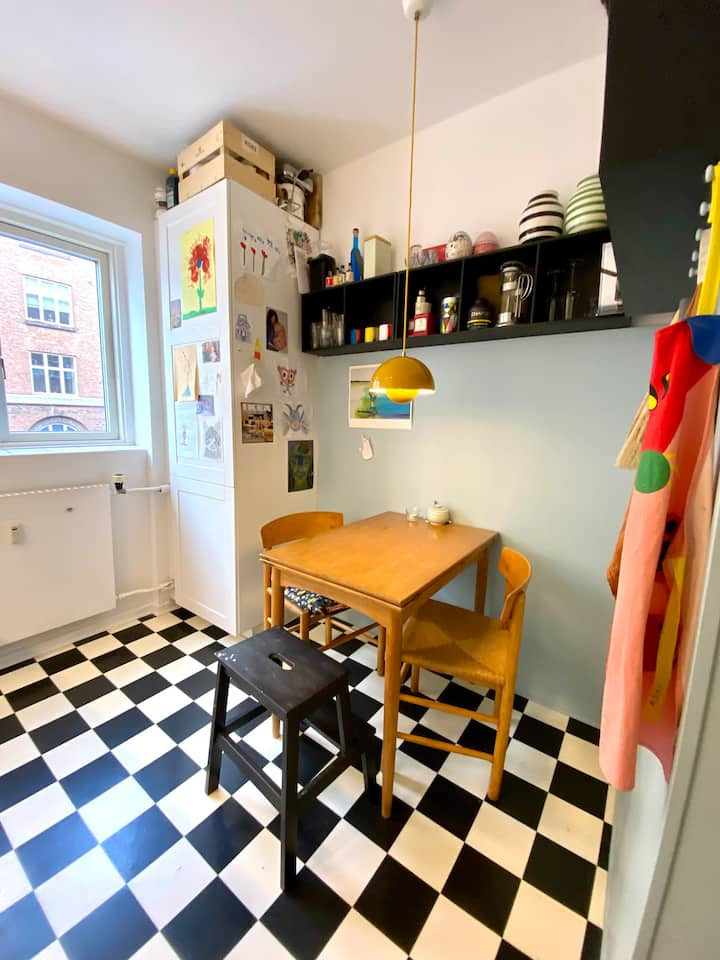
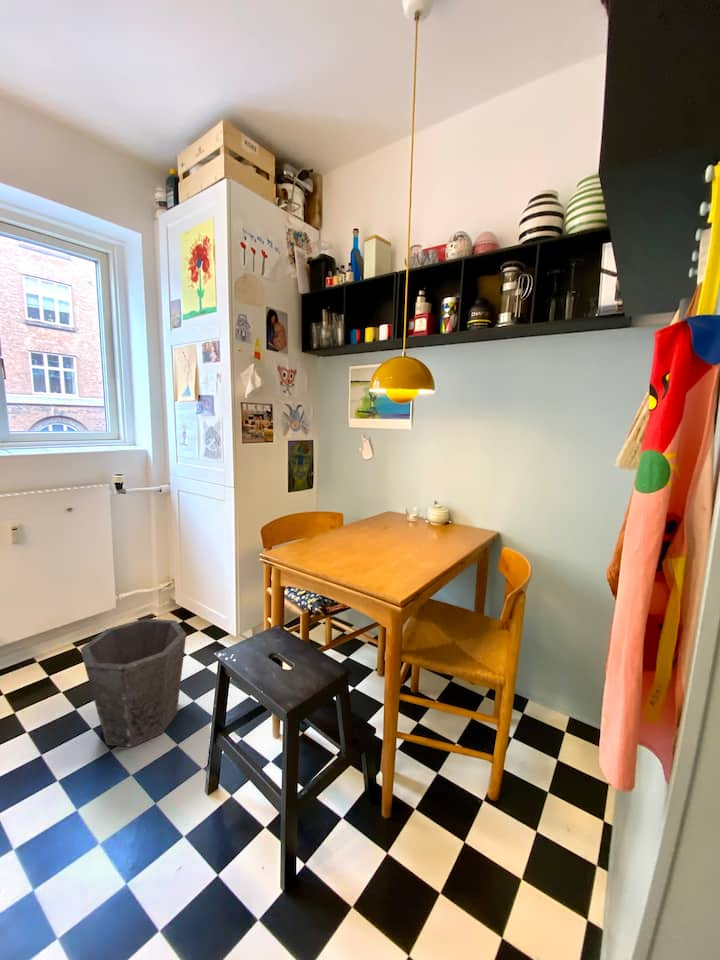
+ waste bin [79,618,187,748]
